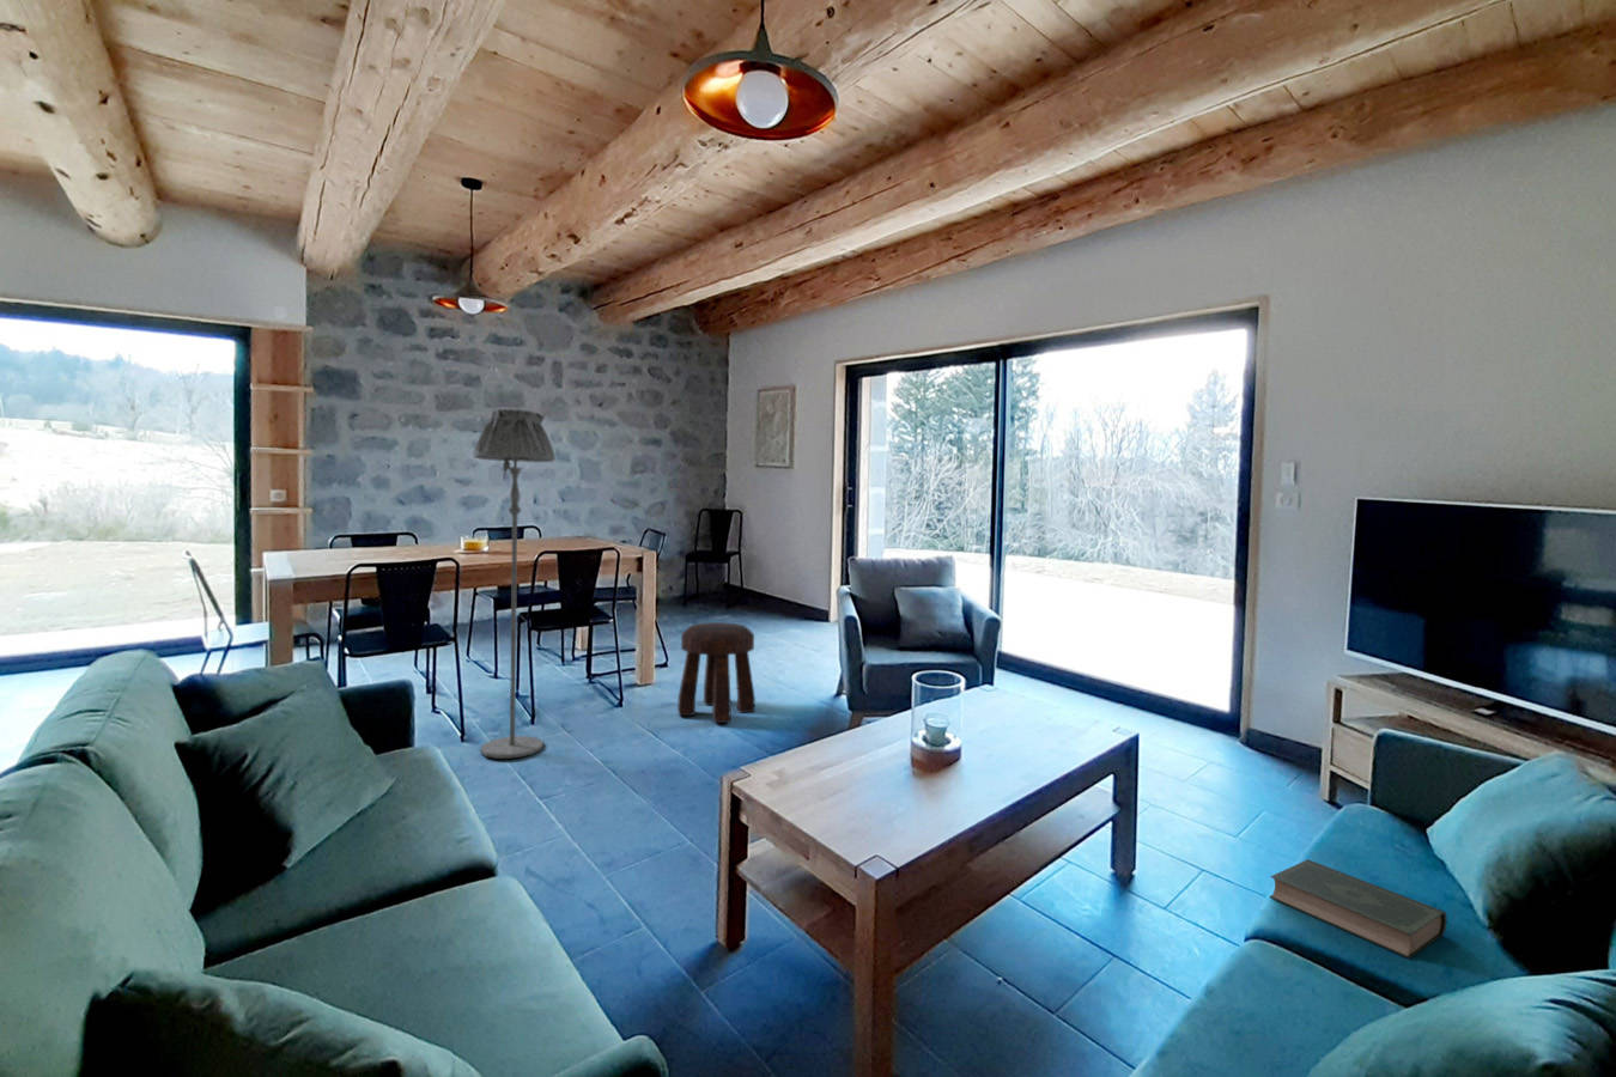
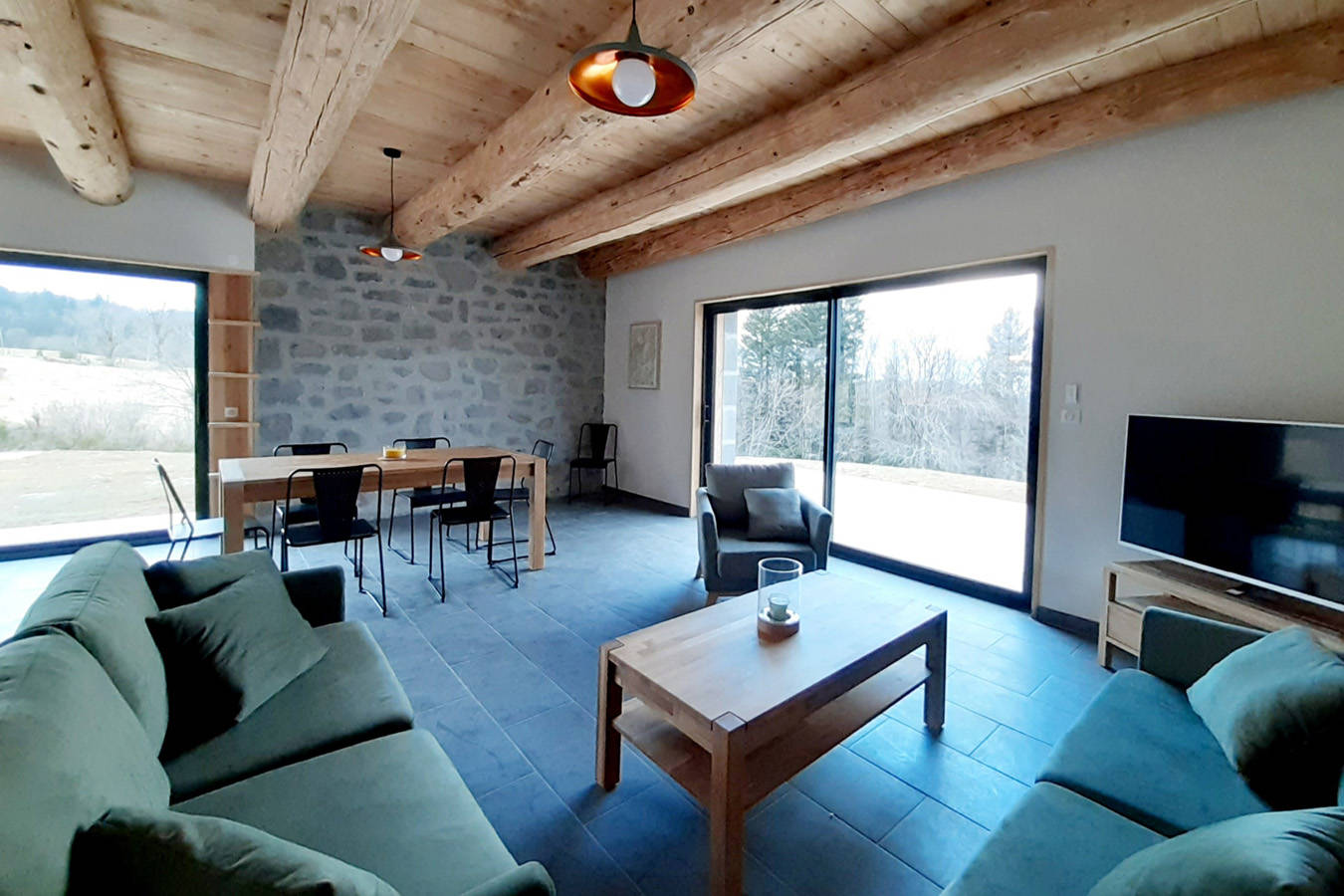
- stool [676,621,756,724]
- book [1267,858,1449,959]
- floor lamp [471,407,557,760]
